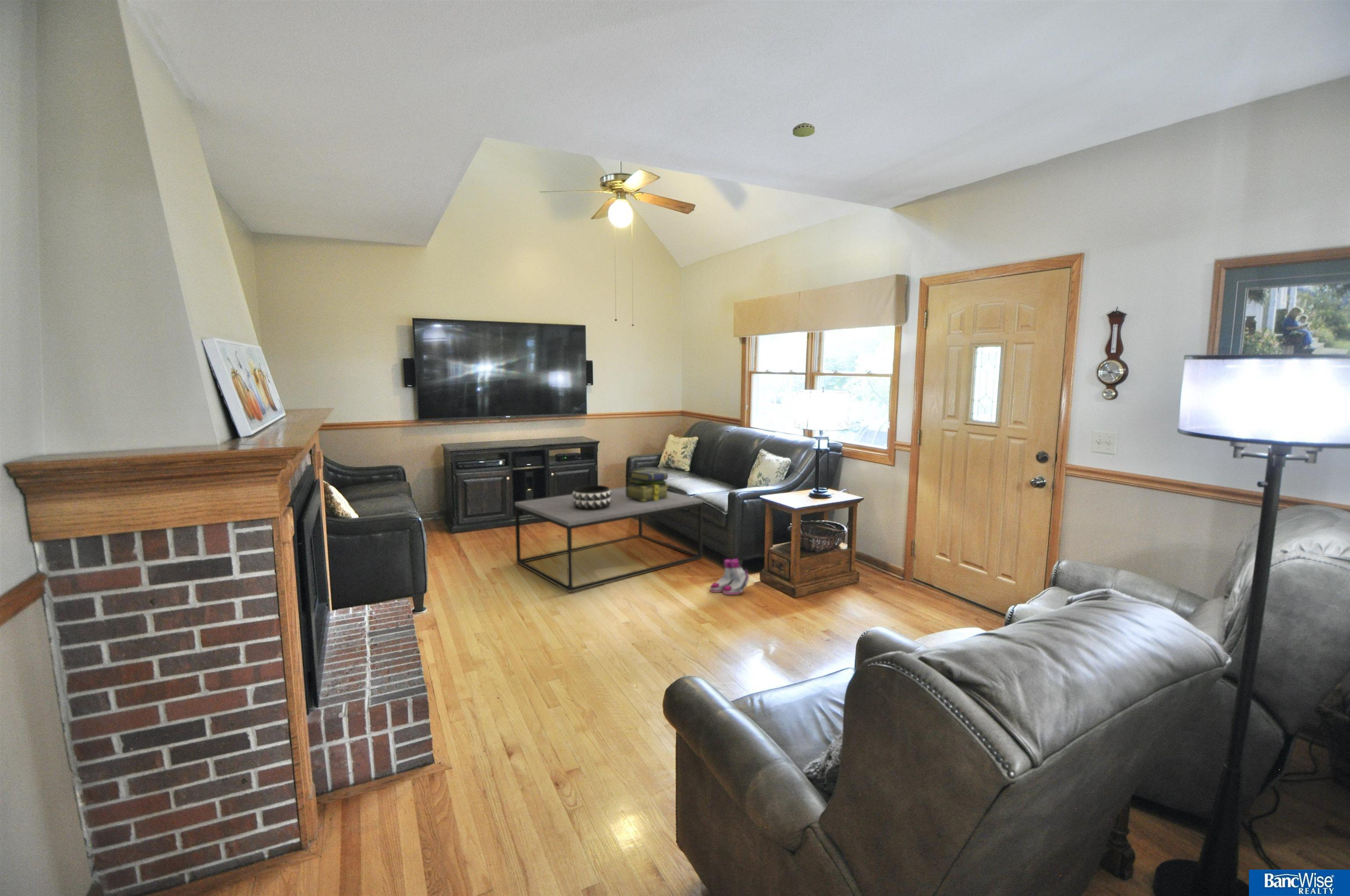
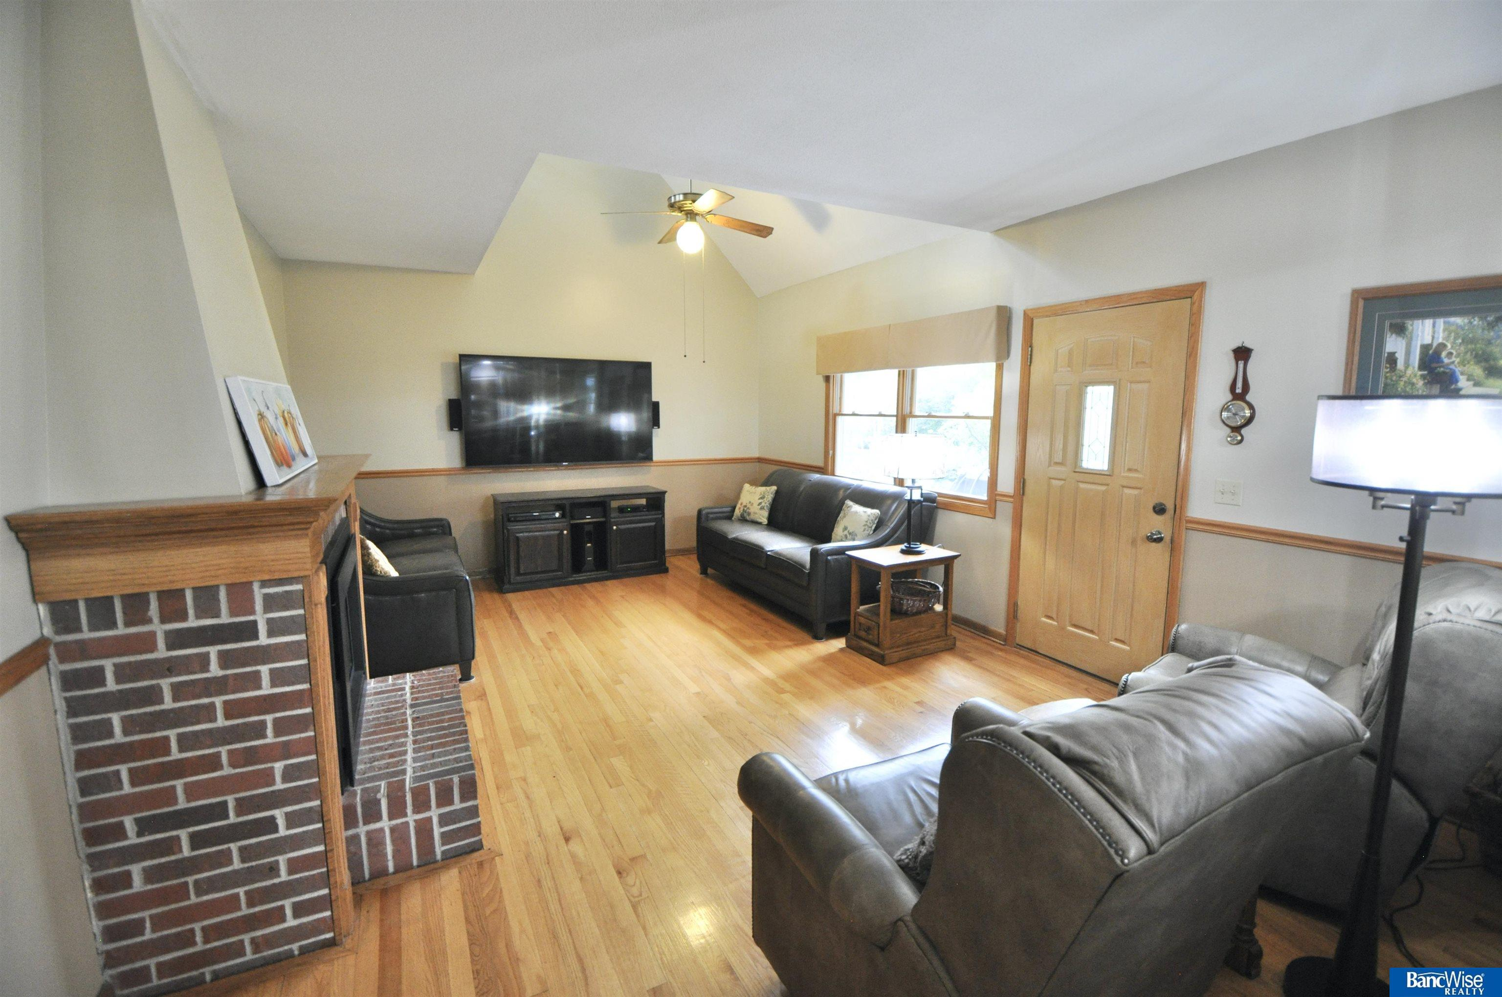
- coffee table [514,486,703,593]
- decorative bowl [571,485,612,510]
- stack of books [626,470,669,501]
- smoke detector [792,123,815,137]
- boots [710,558,750,595]
